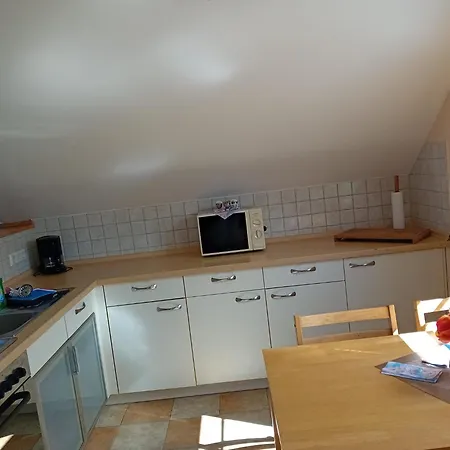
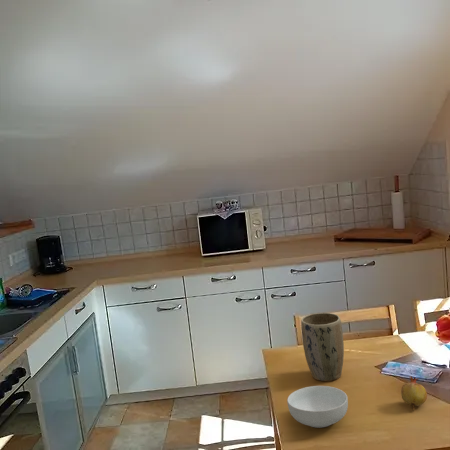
+ fruit [400,375,428,412]
+ plant pot [300,312,345,382]
+ cereal bowl [286,385,349,429]
